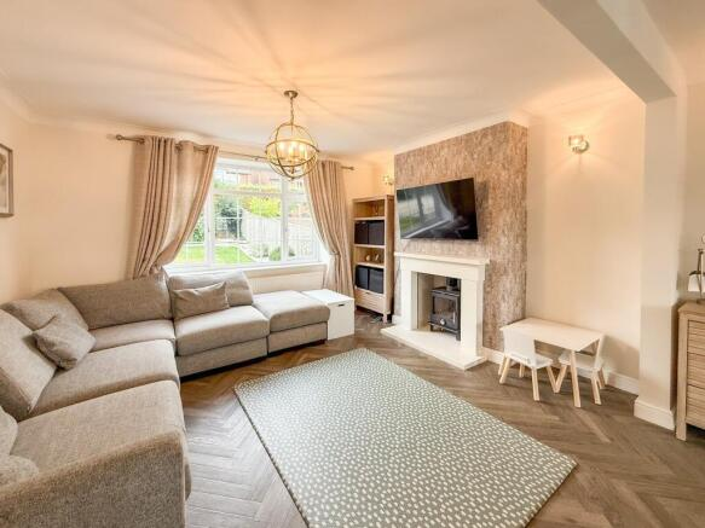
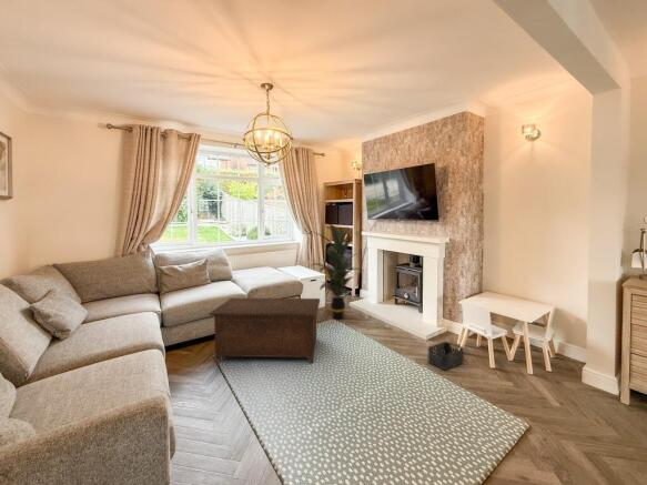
+ storage bin [427,341,465,371]
+ cabinet [209,297,321,364]
+ indoor plant [309,222,366,320]
